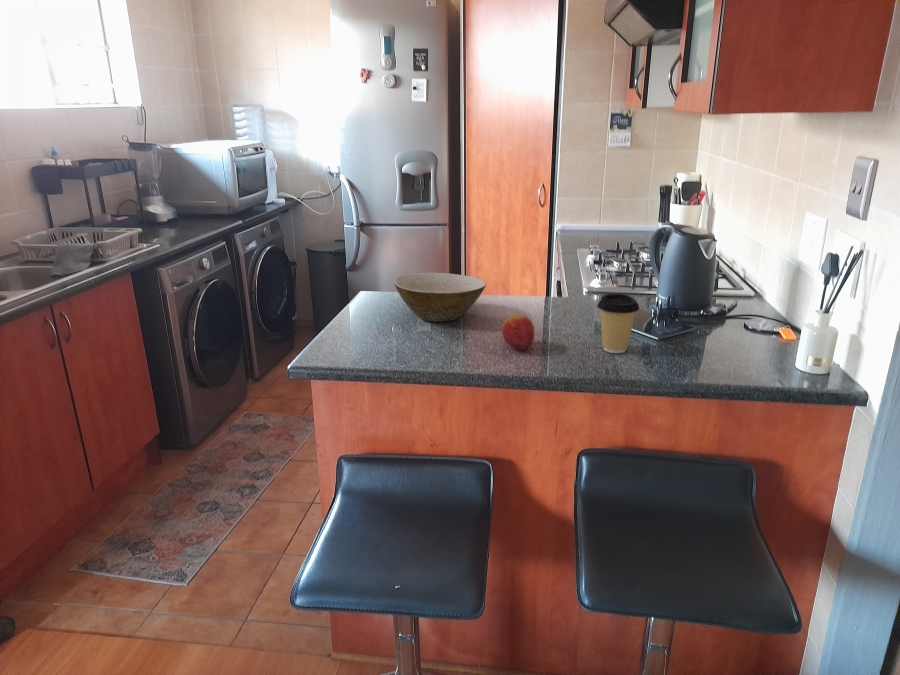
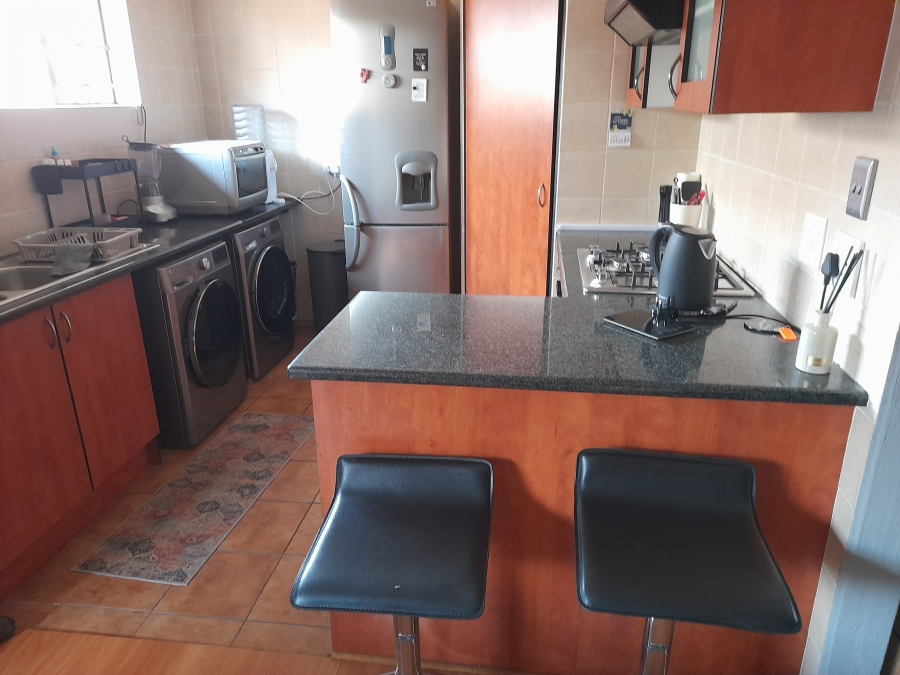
- bowl [393,272,487,323]
- coffee cup [596,293,640,354]
- fruit [501,314,535,351]
